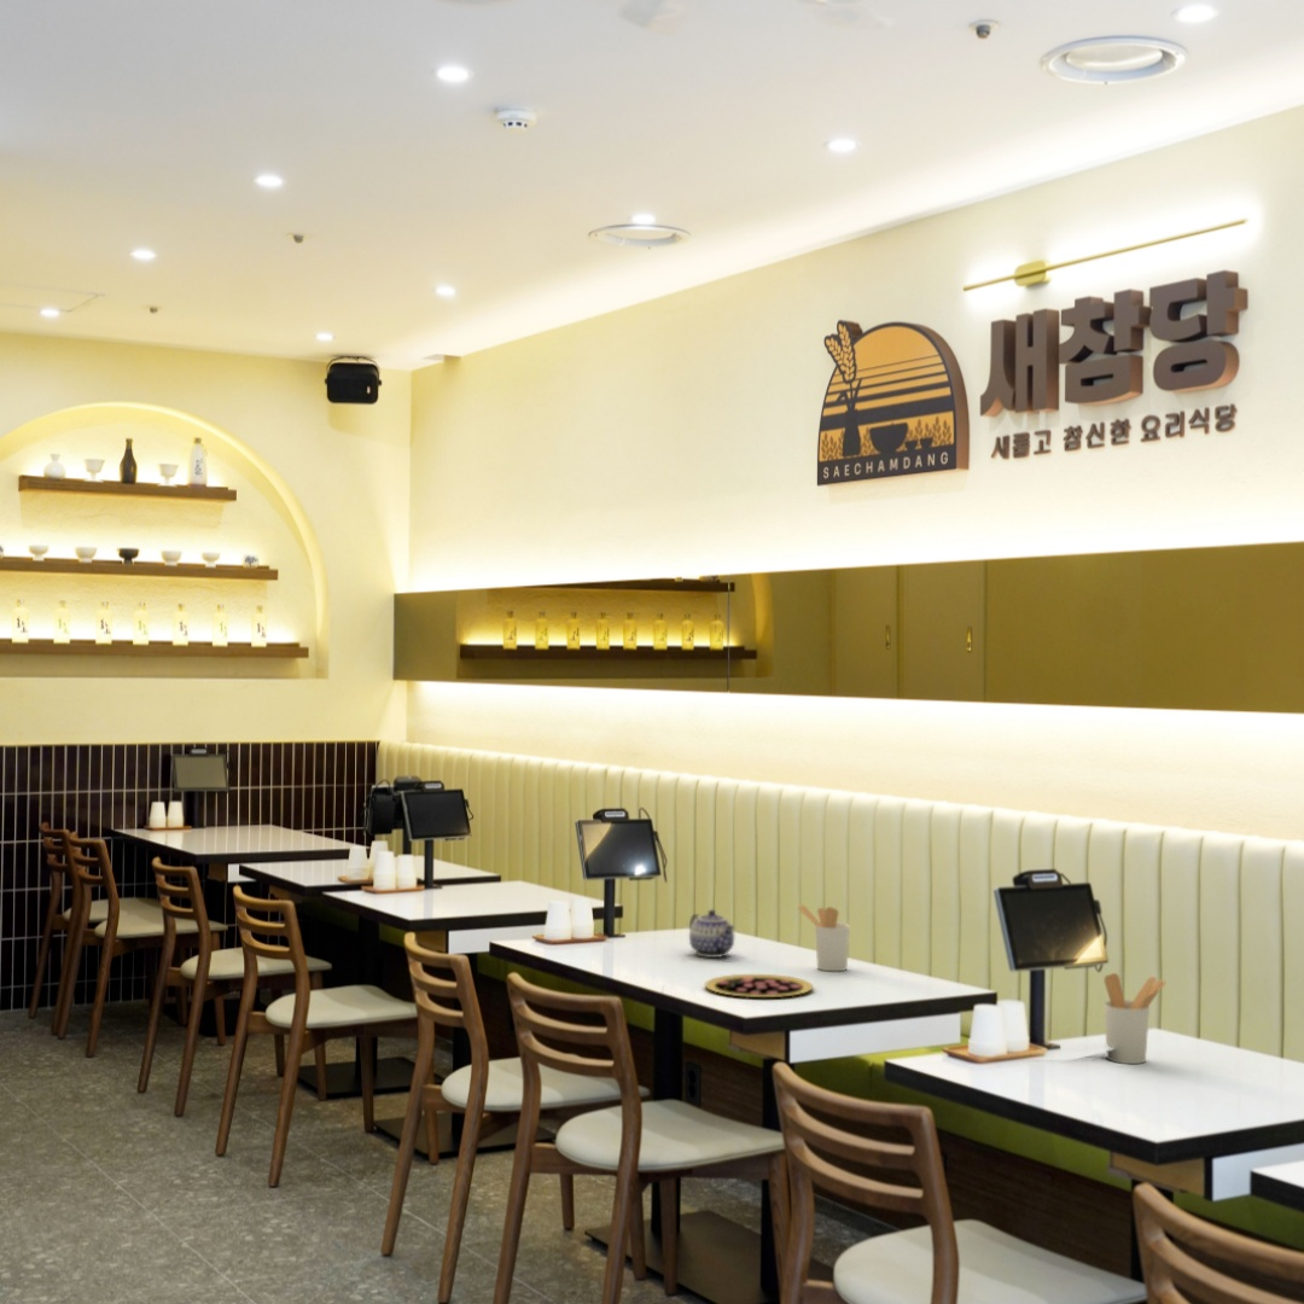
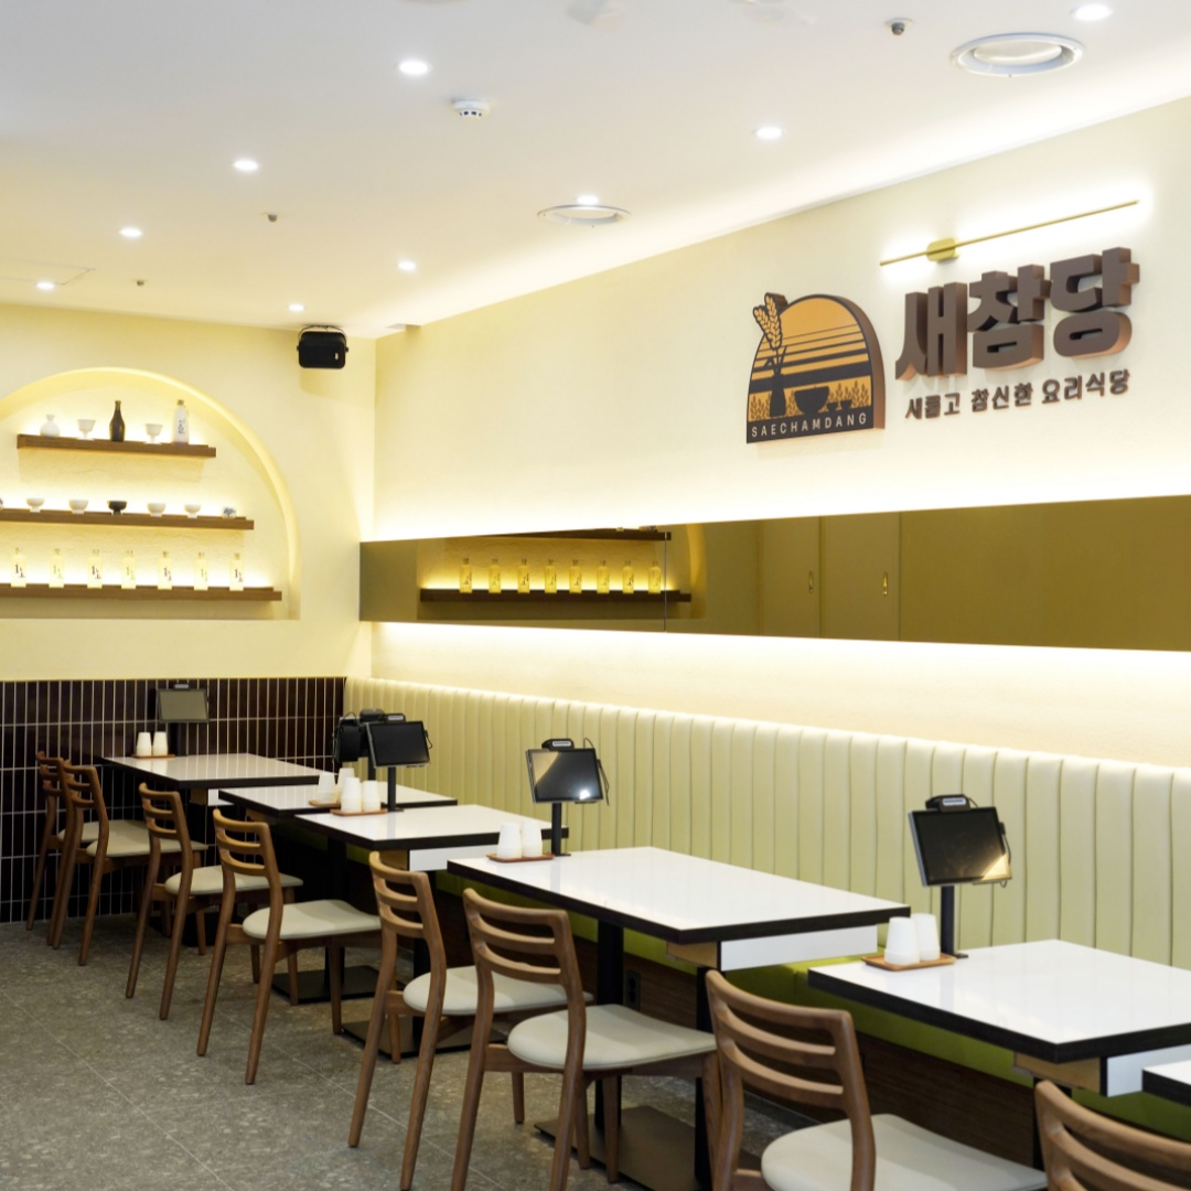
- teapot [688,908,737,959]
- utensil holder [1102,972,1168,1065]
- pizza [704,973,815,999]
- utensil holder [797,904,851,972]
